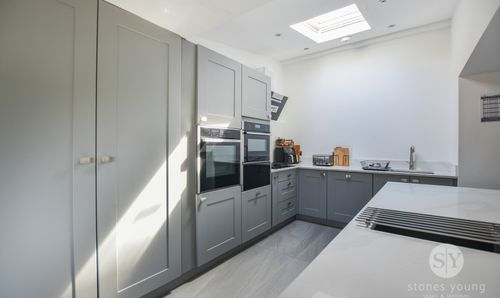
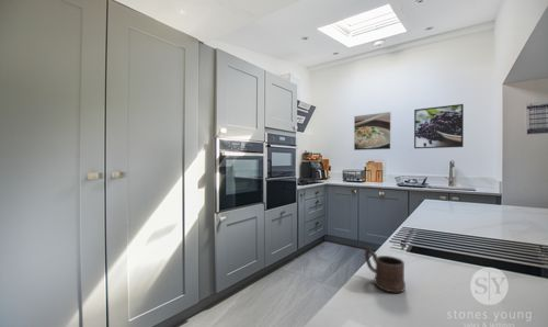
+ mug [364,246,407,293]
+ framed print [353,111,392,151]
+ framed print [413,103,465,149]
